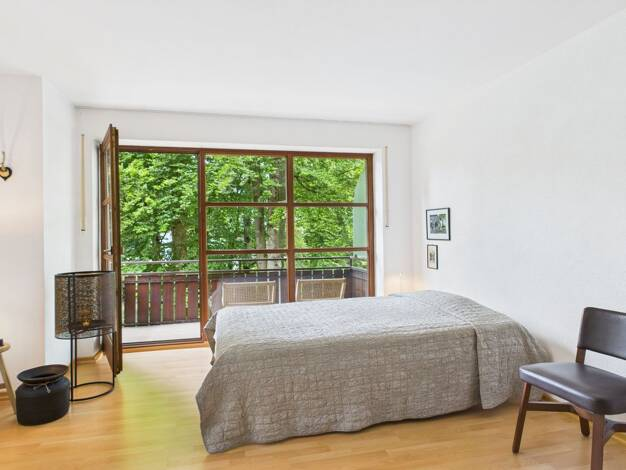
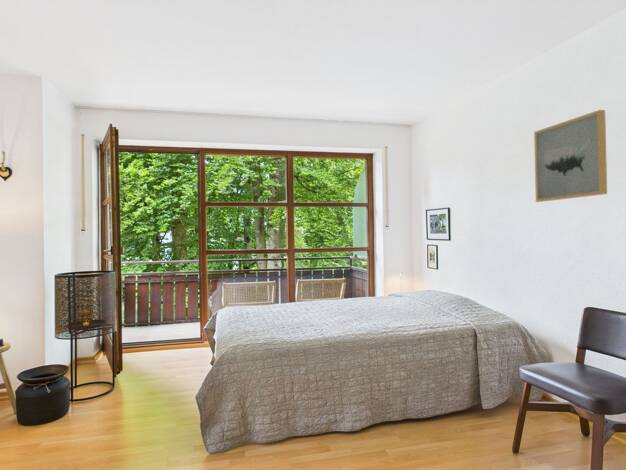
+ wall art [533,109,608,203]
